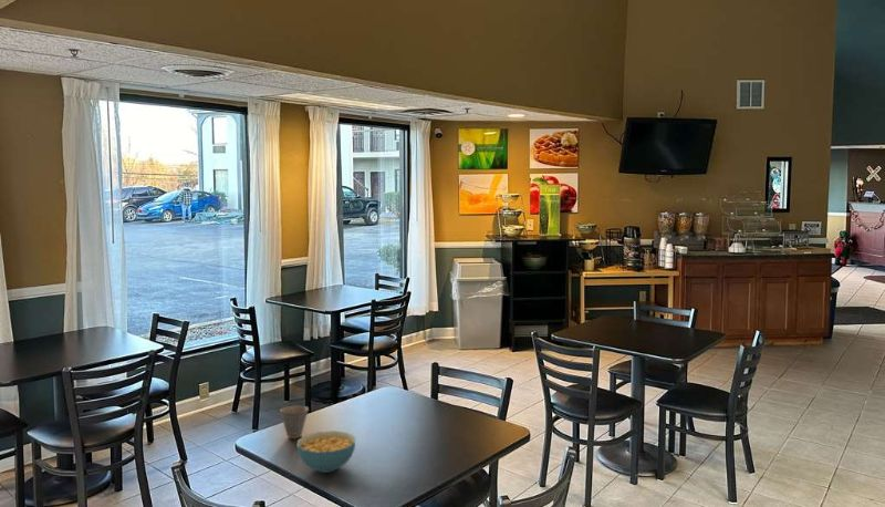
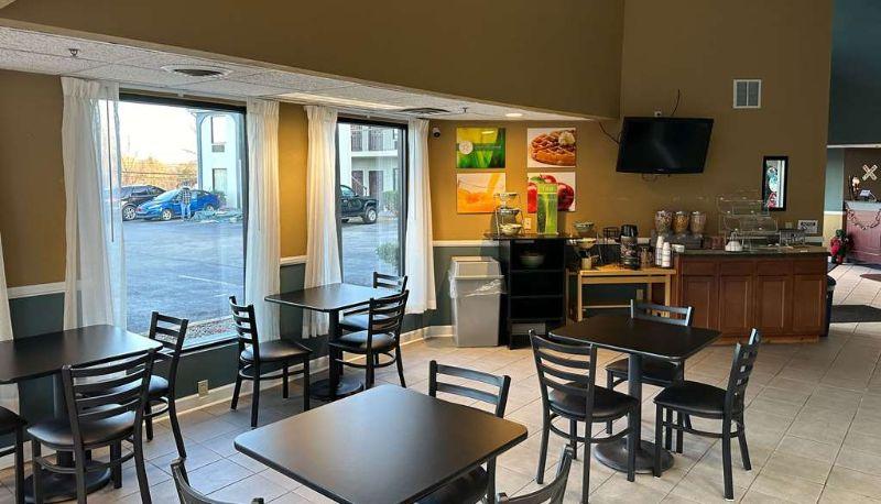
- cereal bowl [295,430,356,474]
- cup [279,404,310,439]
